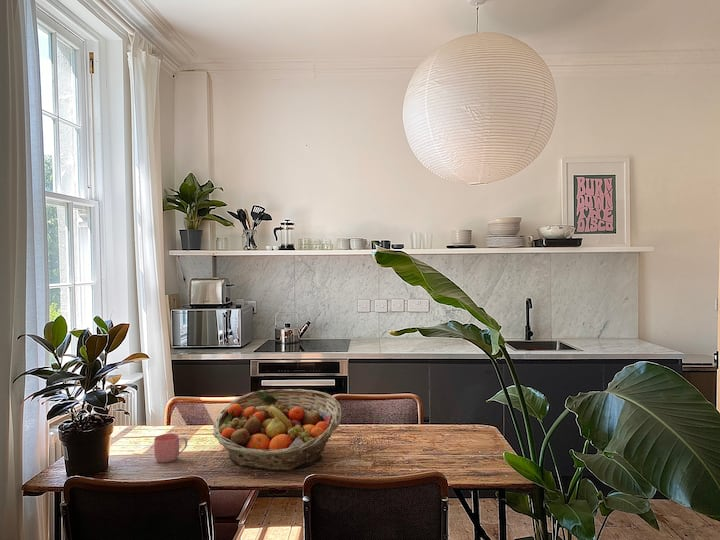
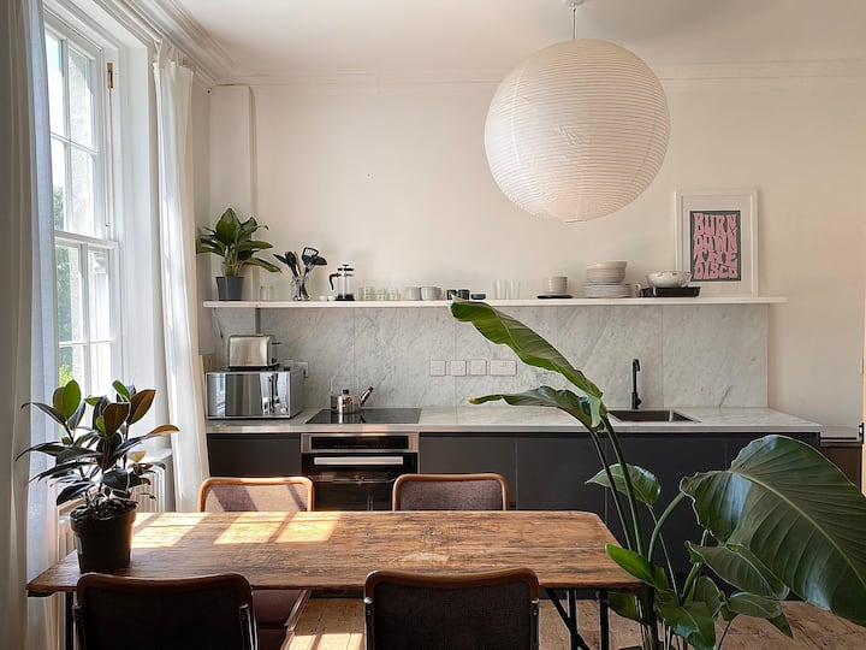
- mug [153,433,188,464]
- fruit basket [212,388,342,472]
